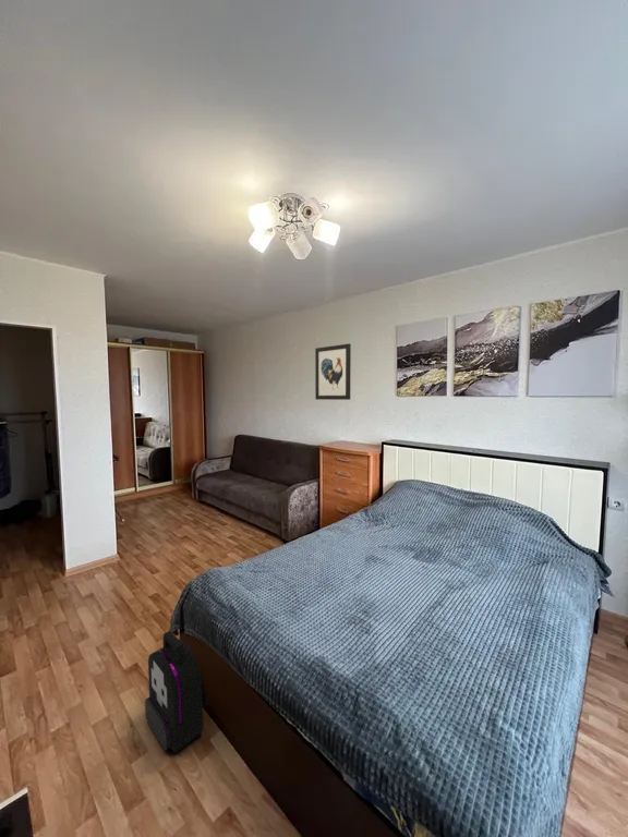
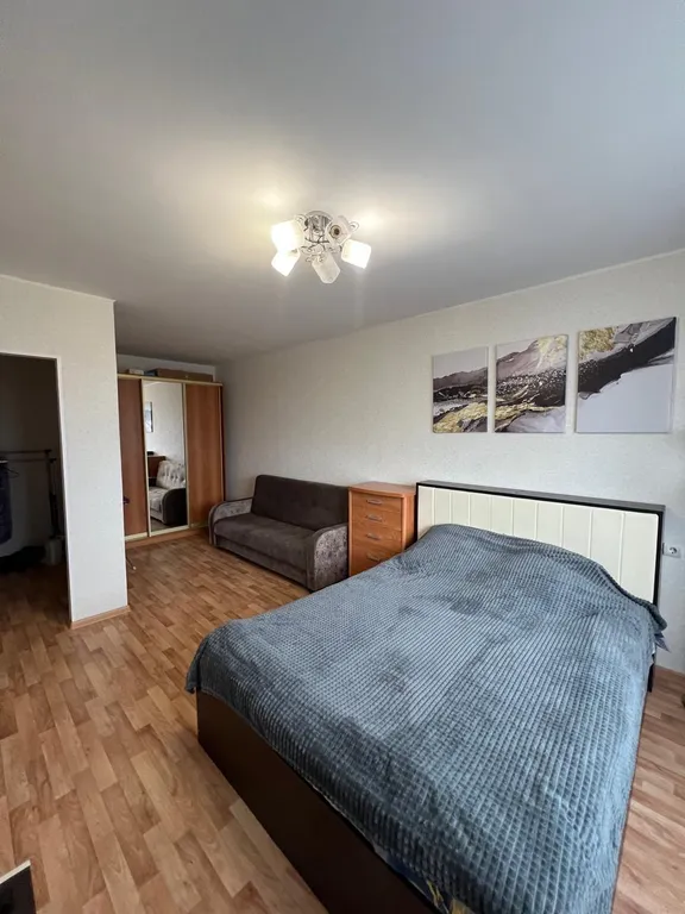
- wall art [314,342,352,401]
- backpack [144,630,208,754]
